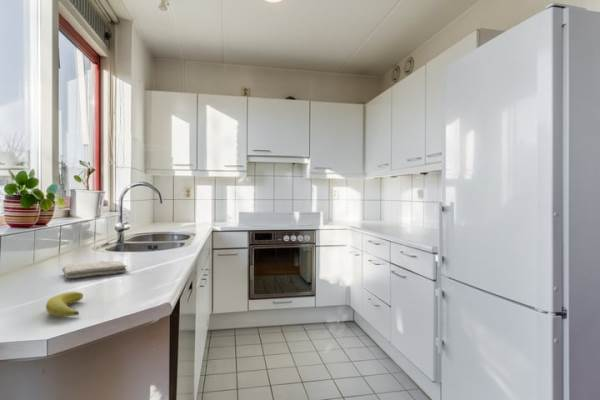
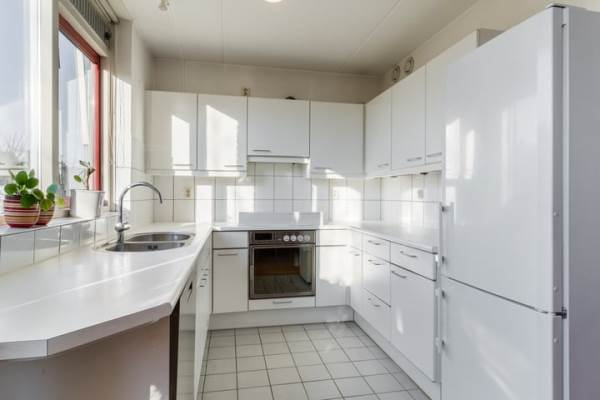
- banana [45,291,84,317]
- washcloth [61,260,128,279]
